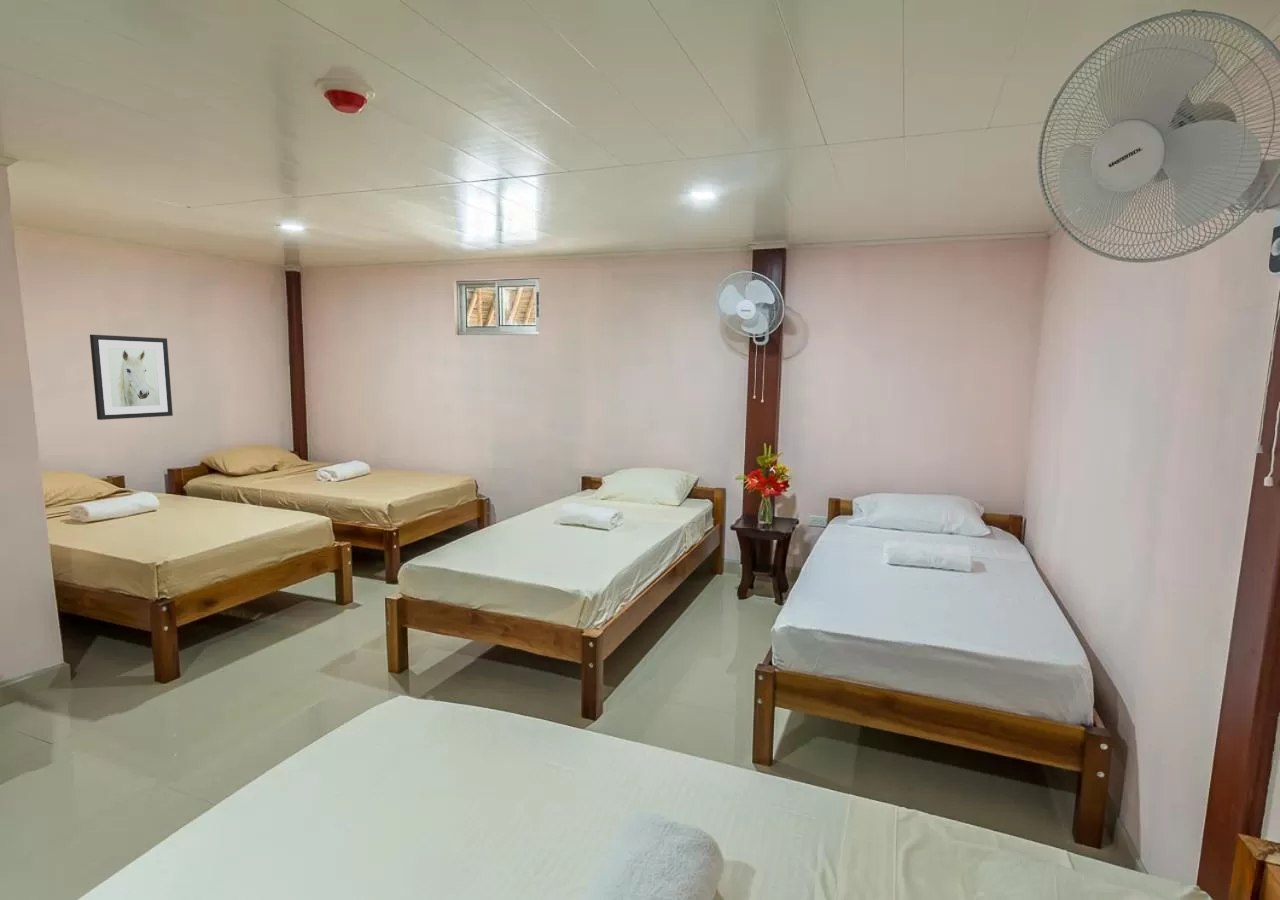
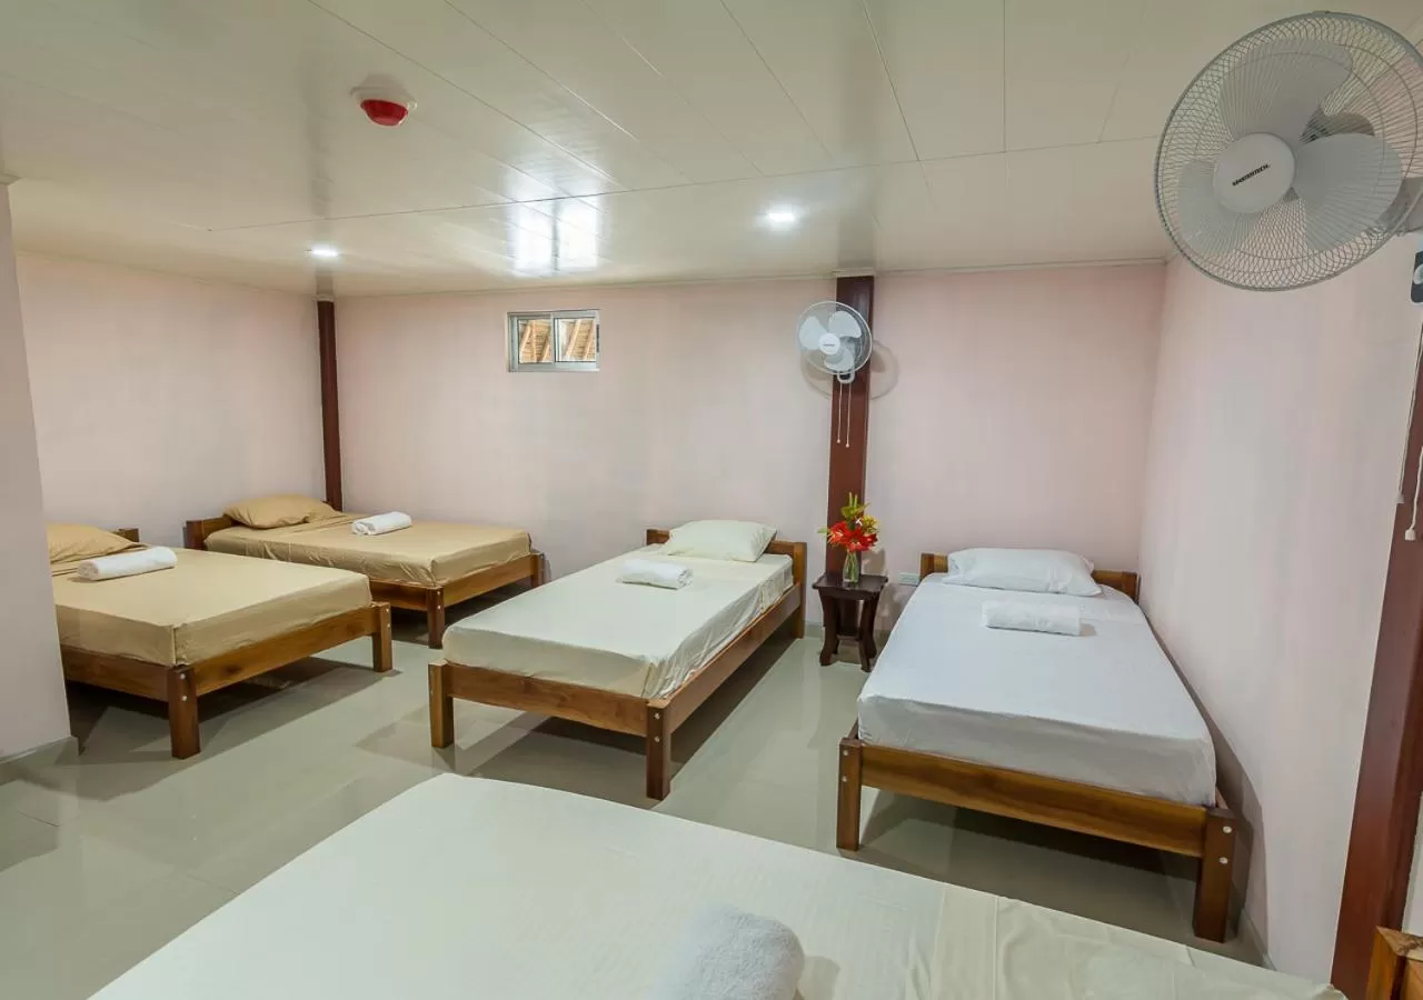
- wall art [89,334,174,421]
